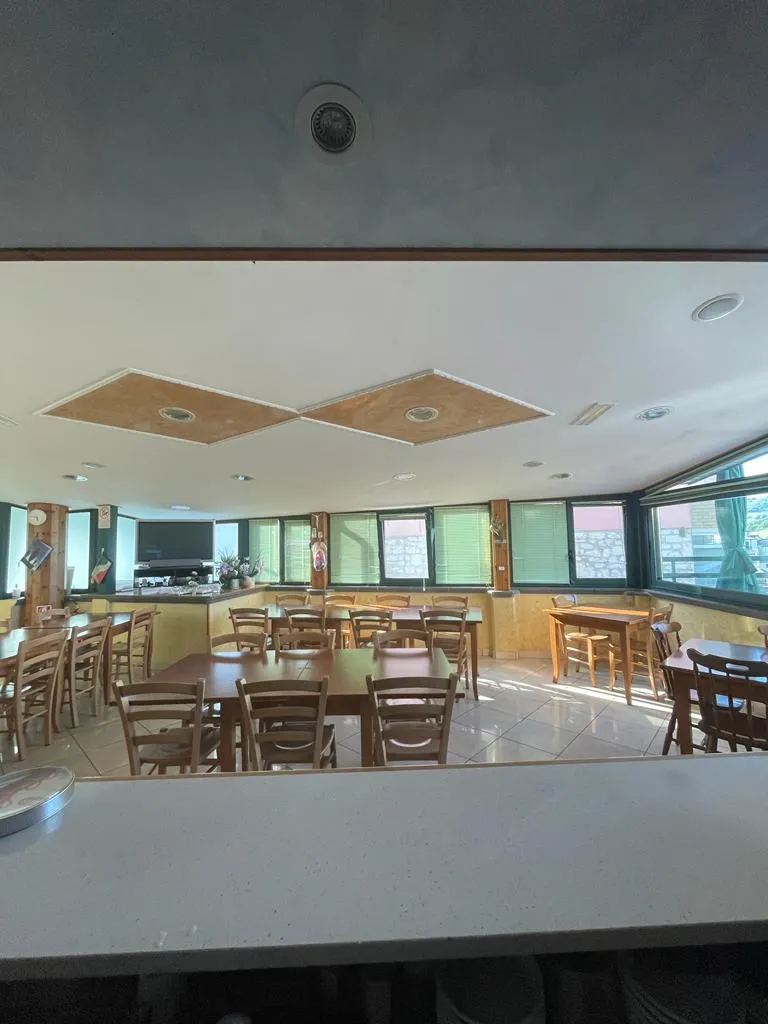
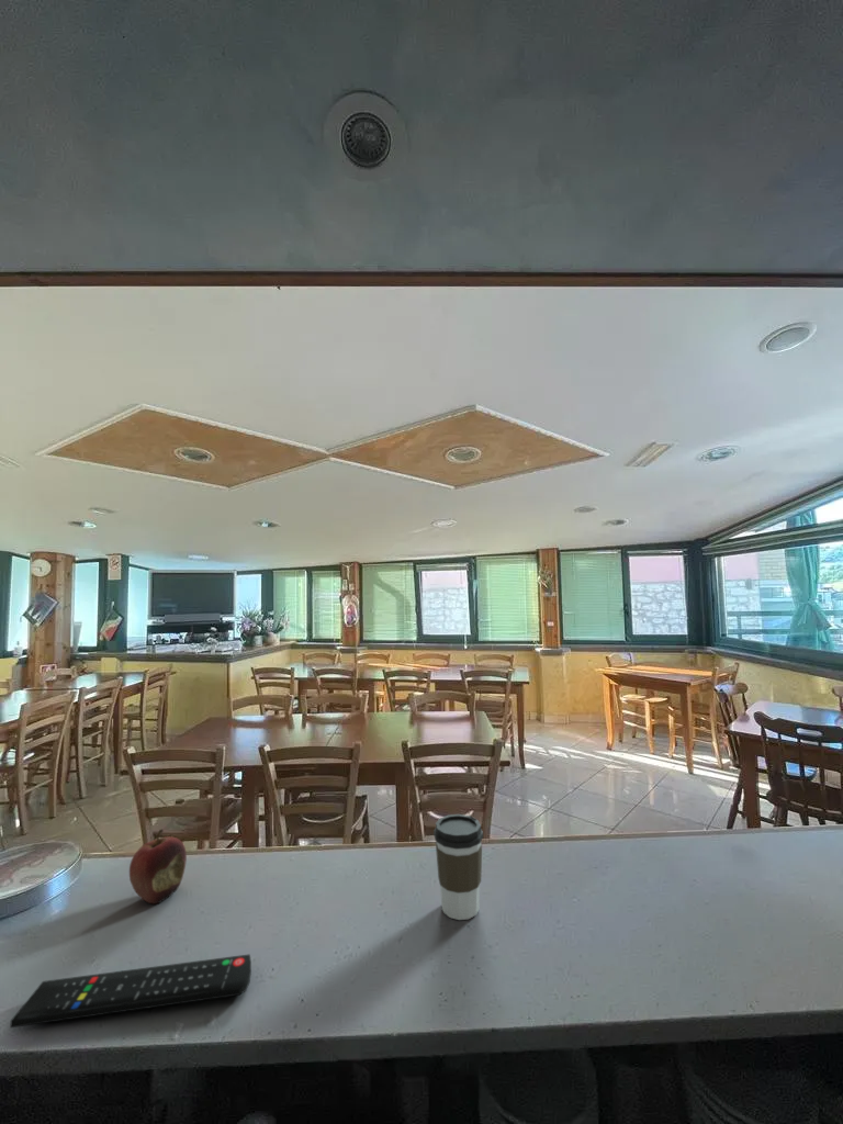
+ remote control [9,953,252,1029]
+ fruit [128,829,188,906]
+ coffee cup [432,813,484,921]
